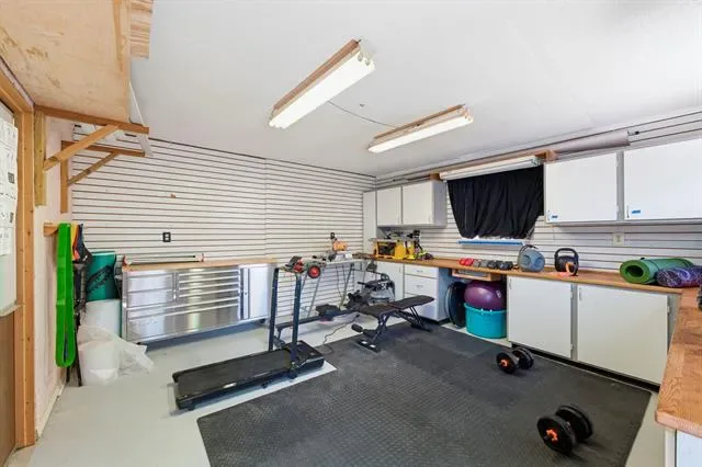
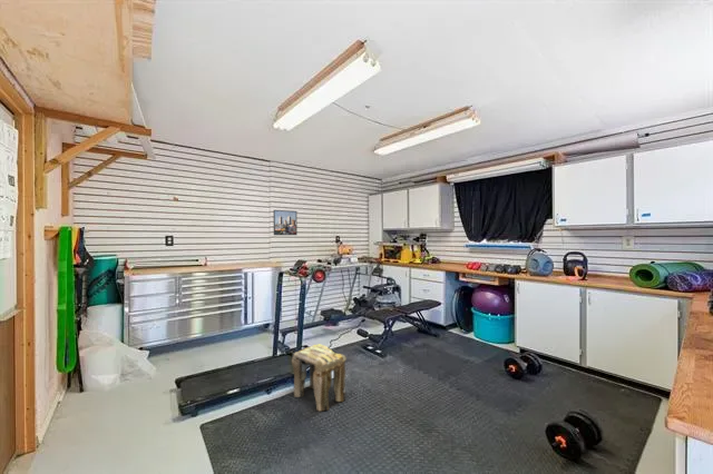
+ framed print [273,209,299,236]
+ stool [291,343,348,412]
